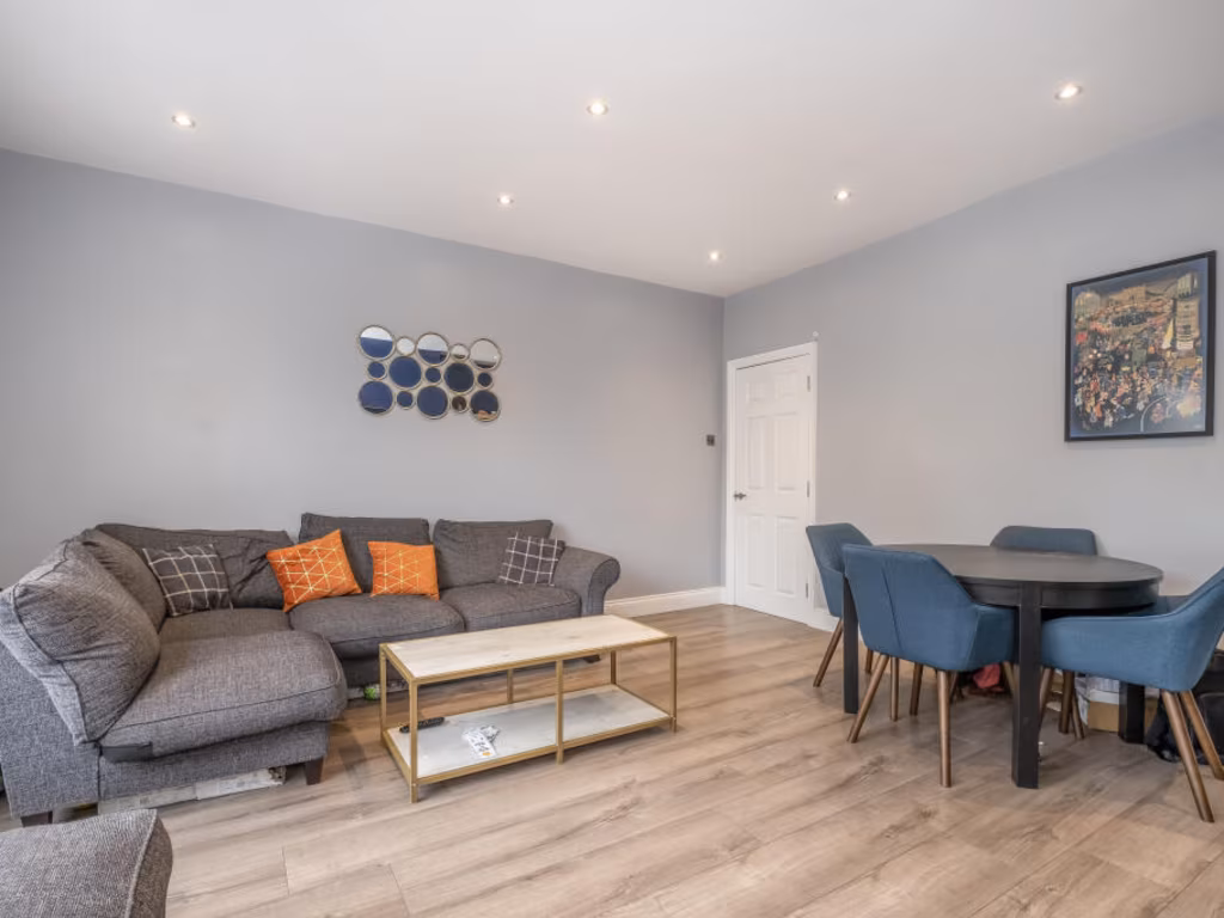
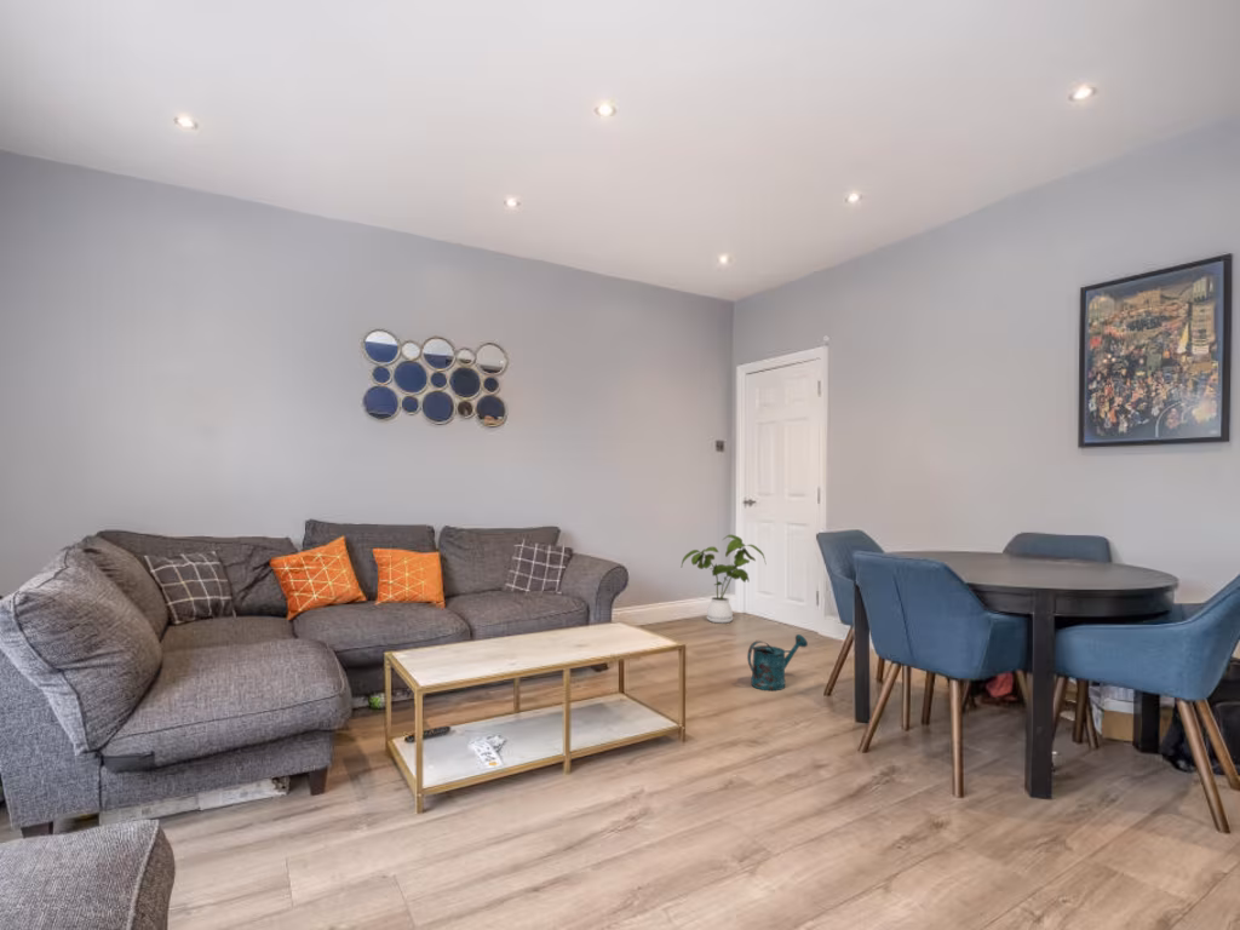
+ house plant [681,534,768,624]
+ watering can [746,633,809,691]
